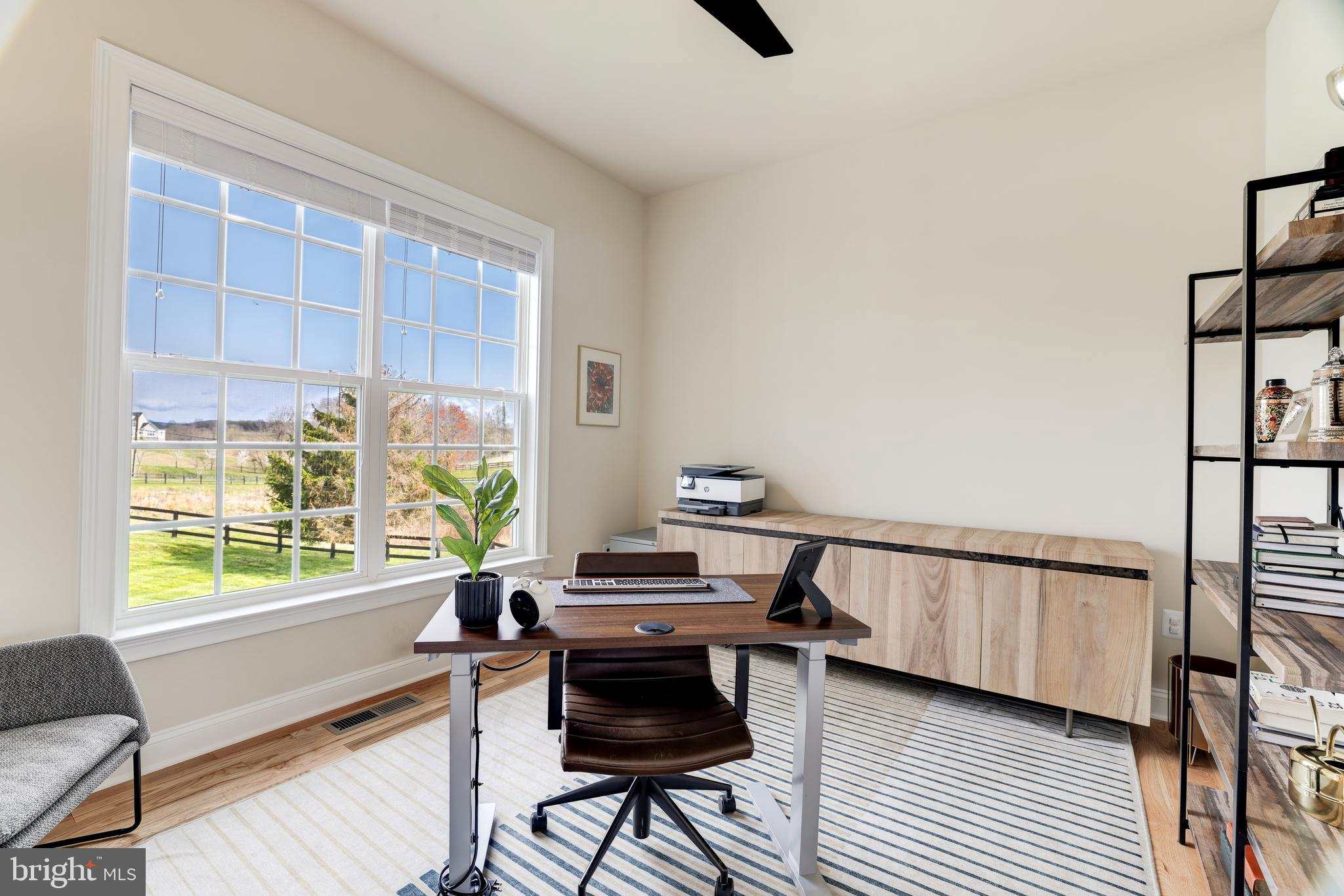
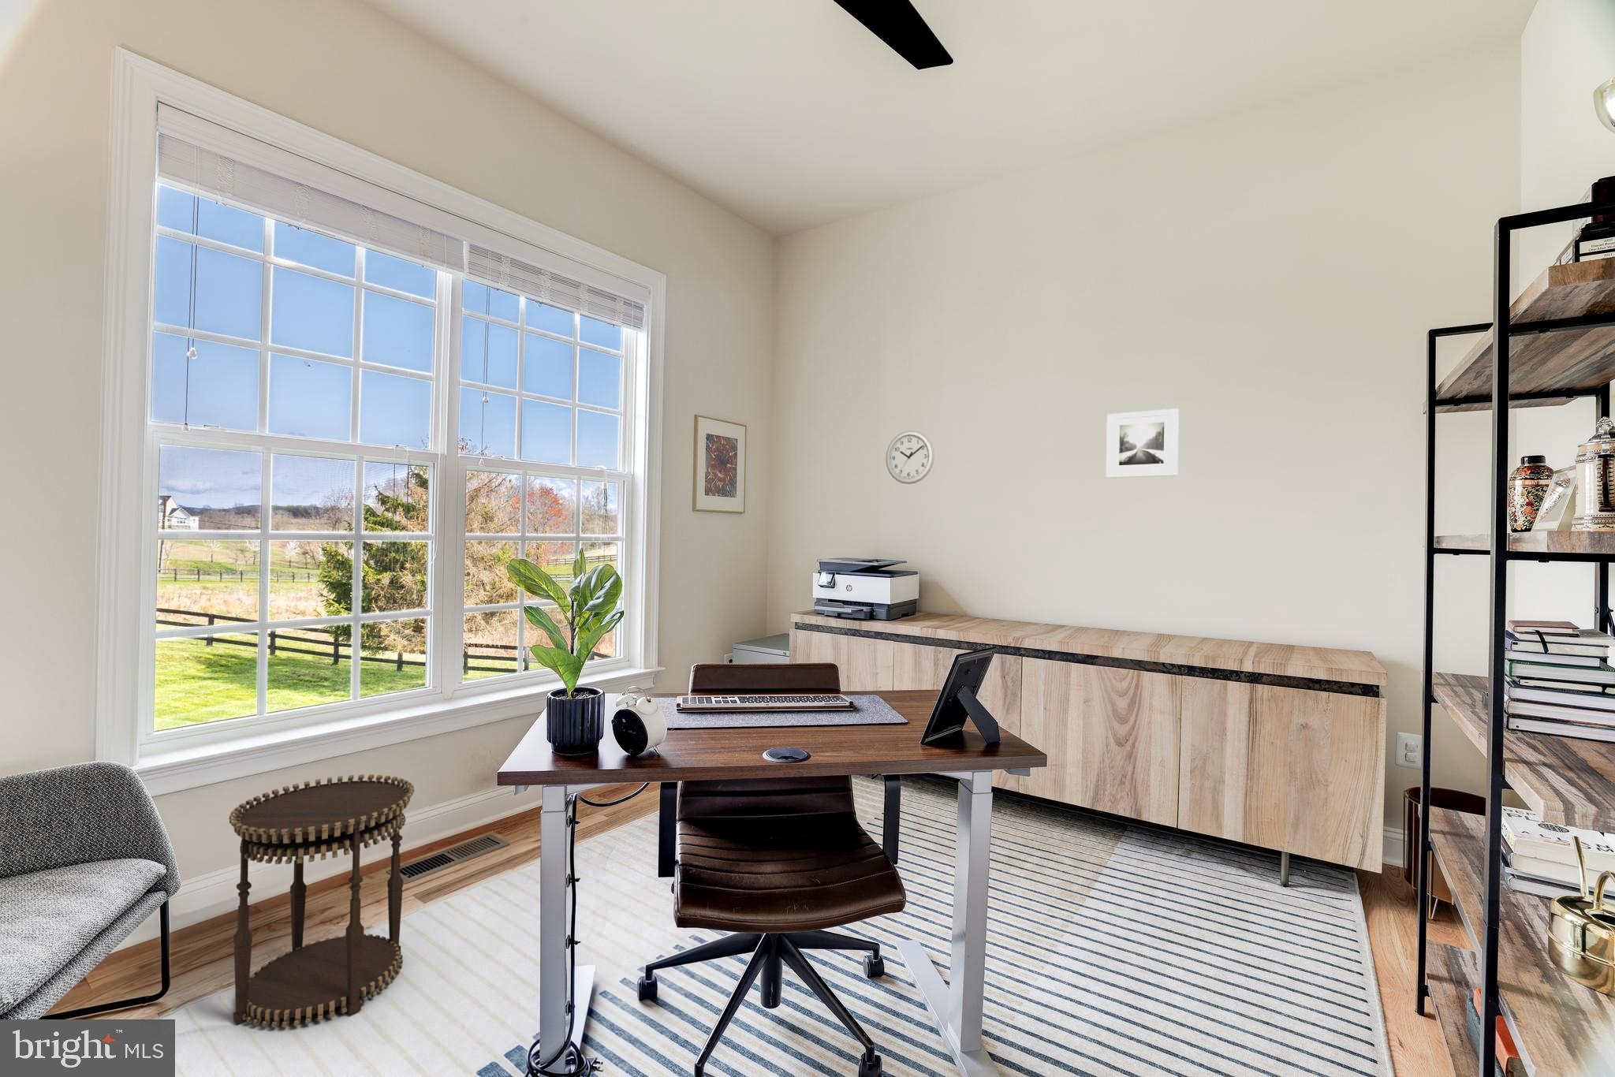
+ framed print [1106,407,1180,478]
+ wall clock [886,429,935,484]
+ side table [228,773,415,1028]
